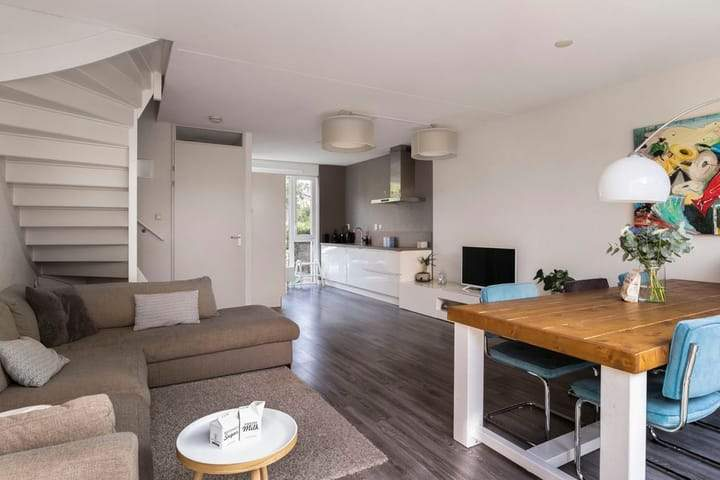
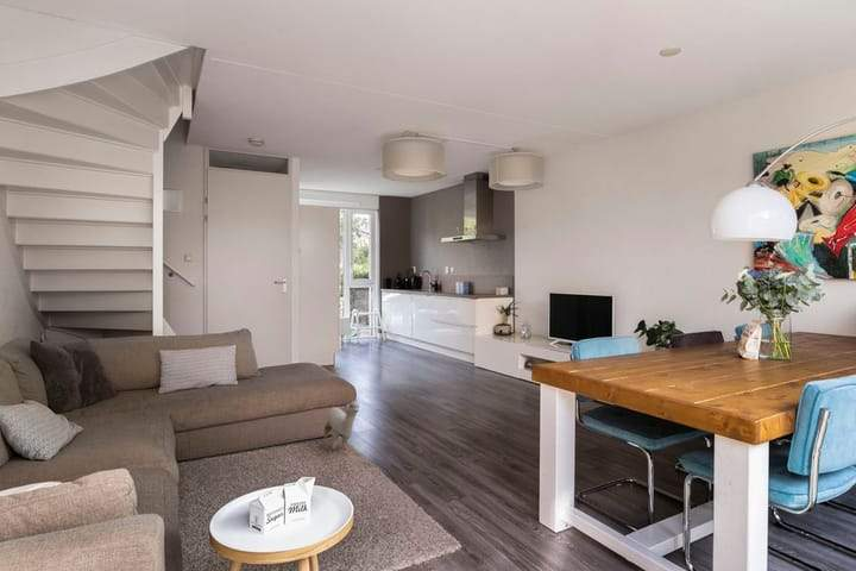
+ plush toy [323,397,360,451]
